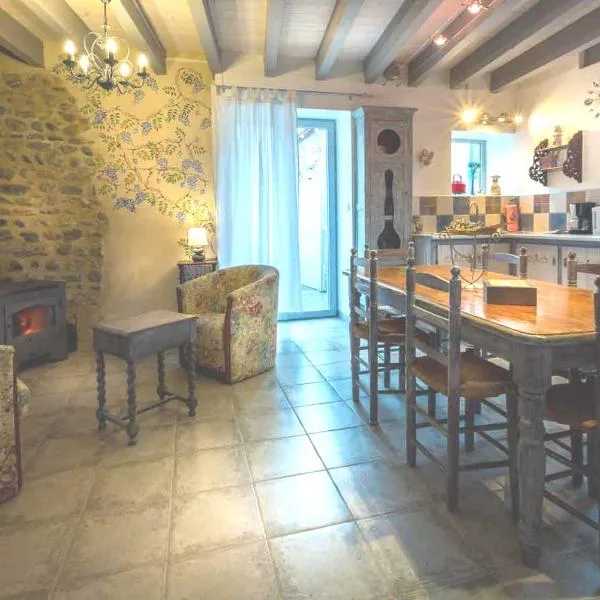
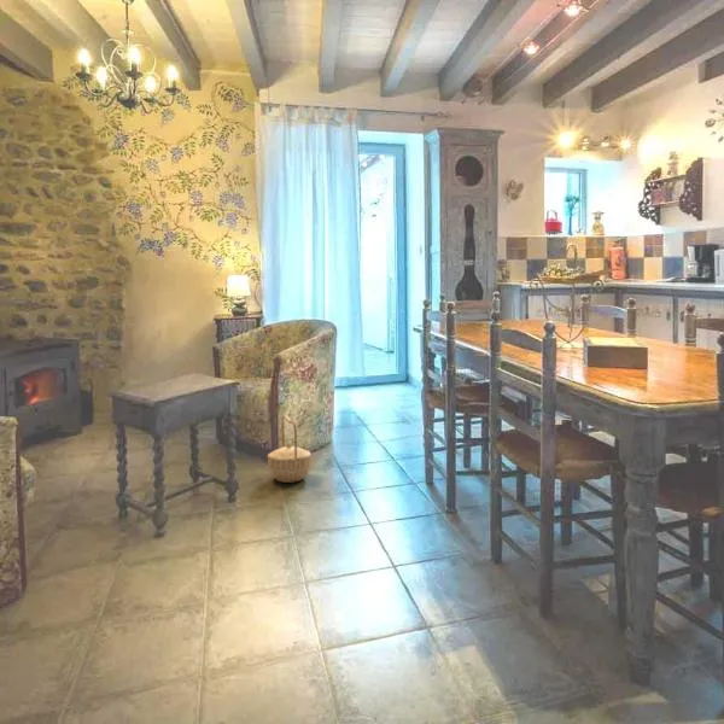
+ basket [267,414,313,484]
